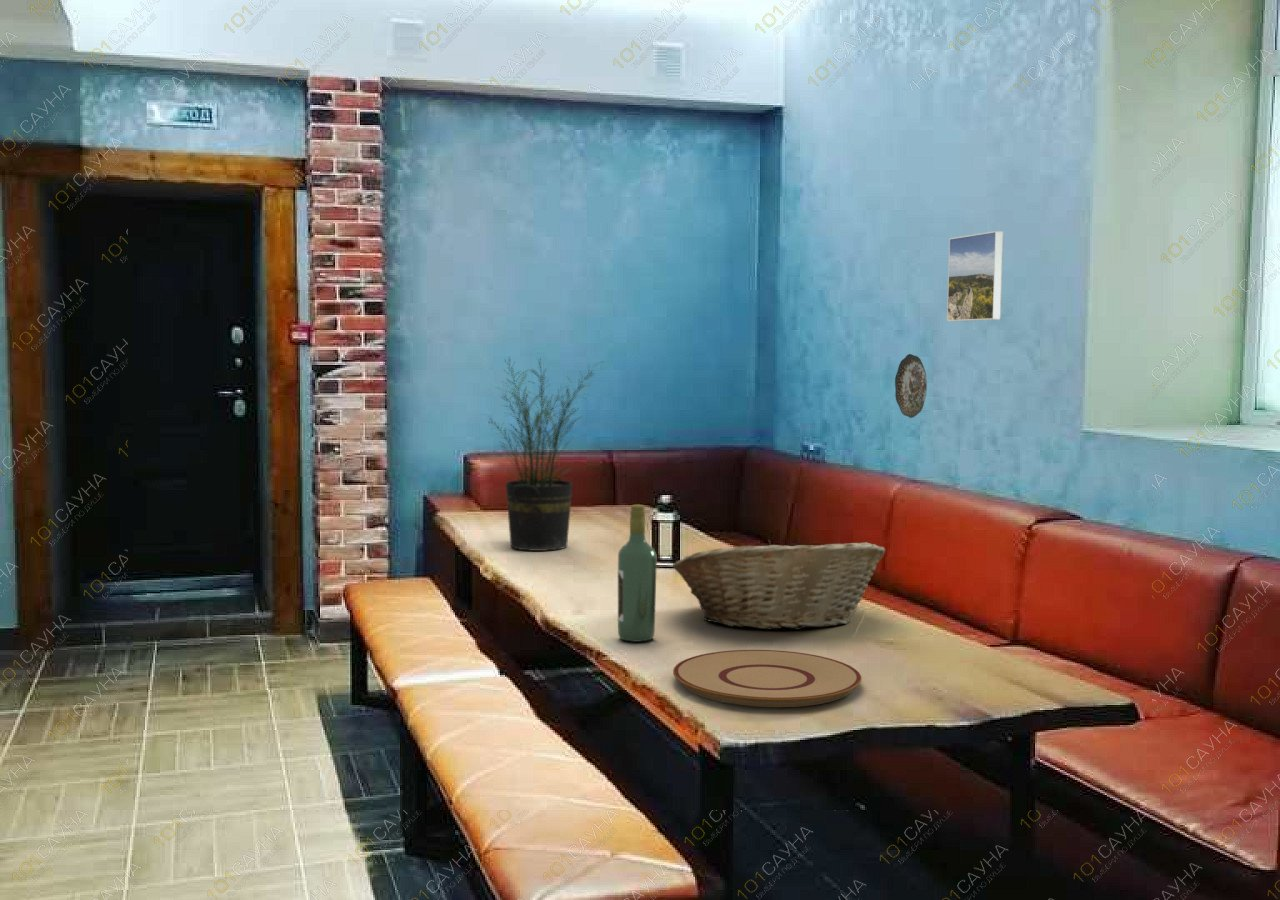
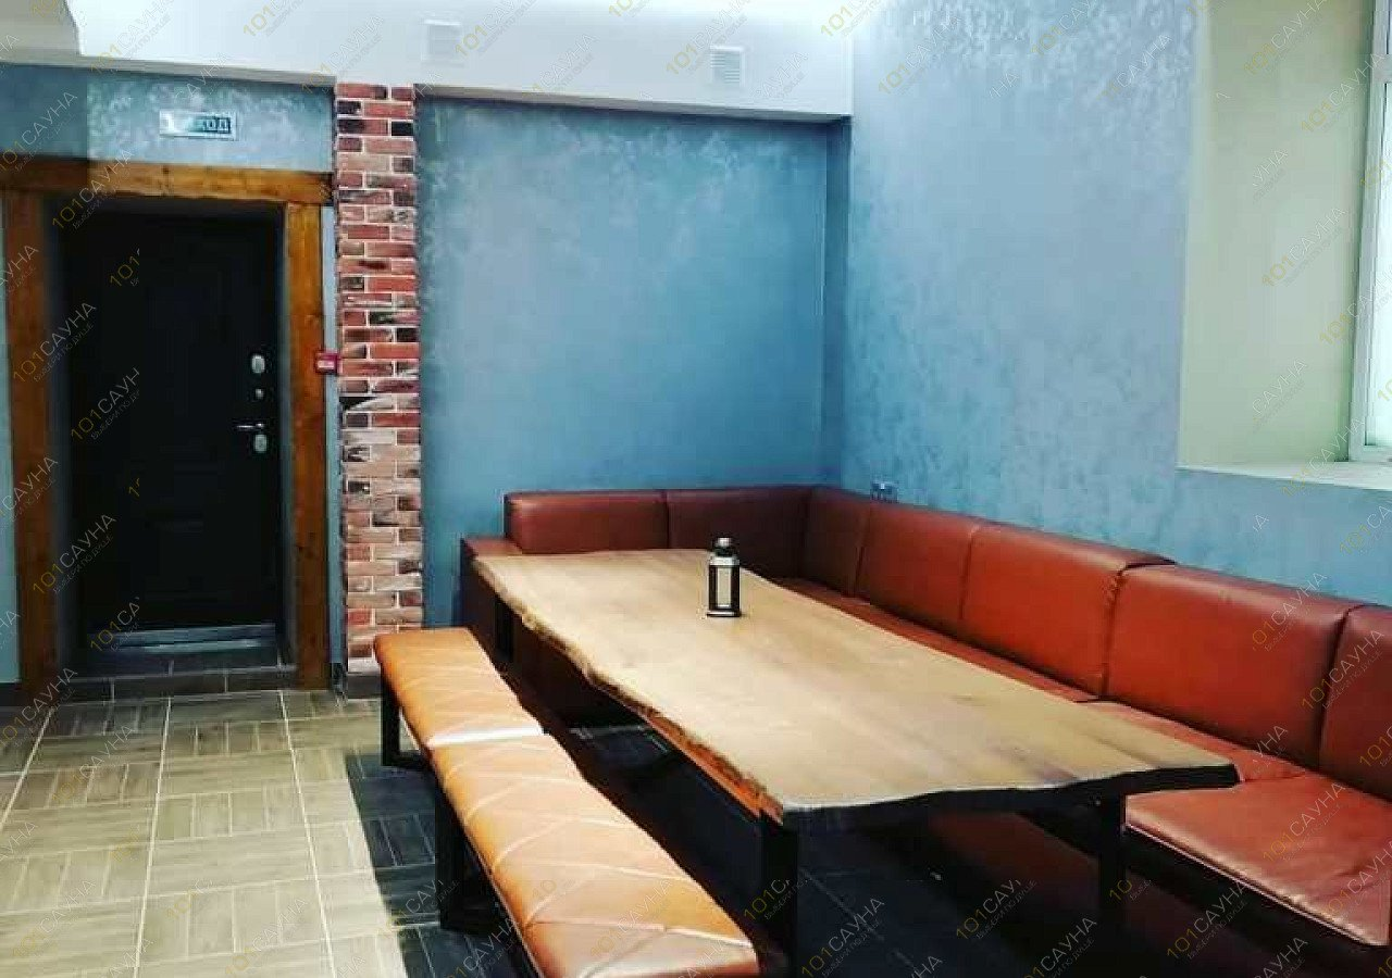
- potted plant [480,356,606,552]
- wine bottle [617,504,658,642]
- fruit basket [672,538,886,631]
- plate [672,649,863,708]
- decorative plate [894,353,928,419]
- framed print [946,230,1005,322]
